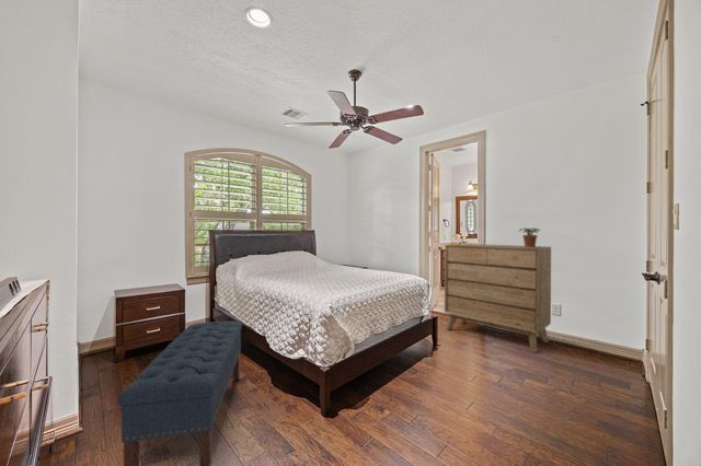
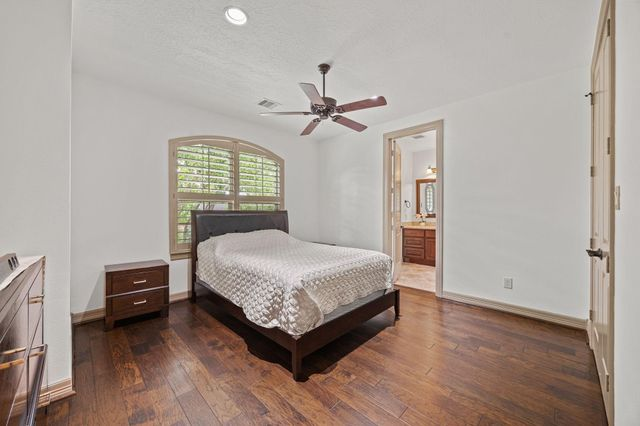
- potted plant [518,228,541,247]
- dresser [444,243,552,353]
- bench [117,321,243,466]
